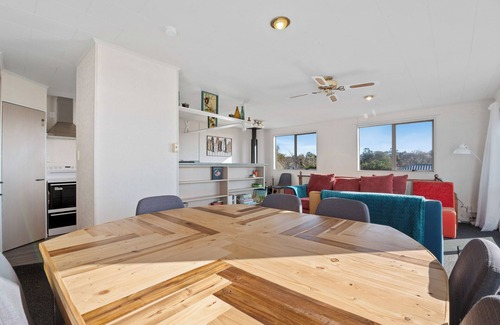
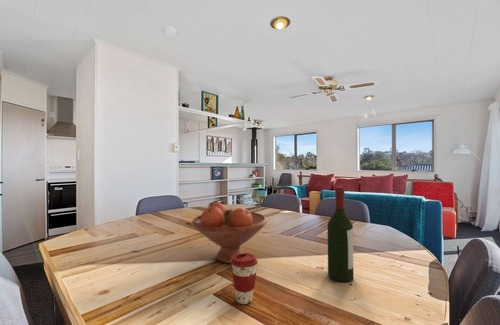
+ fruit bowl [191,202,268,264]
+ coffee cup [230,252,259,305]
+ wine bottle [327,186,354,283]
